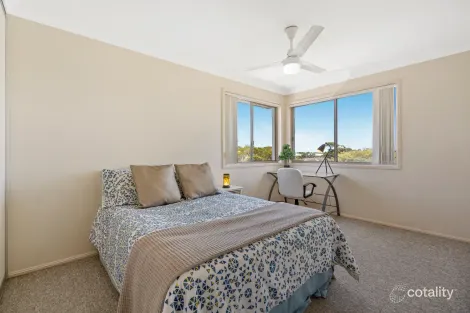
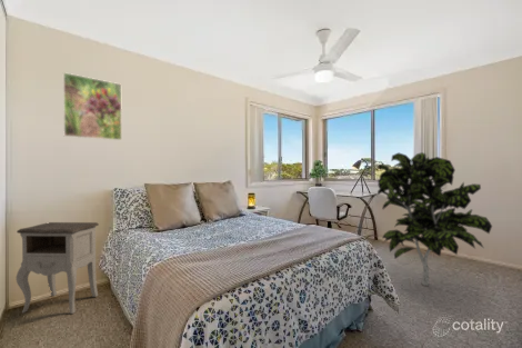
+ indoor plant [377,151,493,287]
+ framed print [62,71,123,141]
+ nightstand [16,221,100,315]
